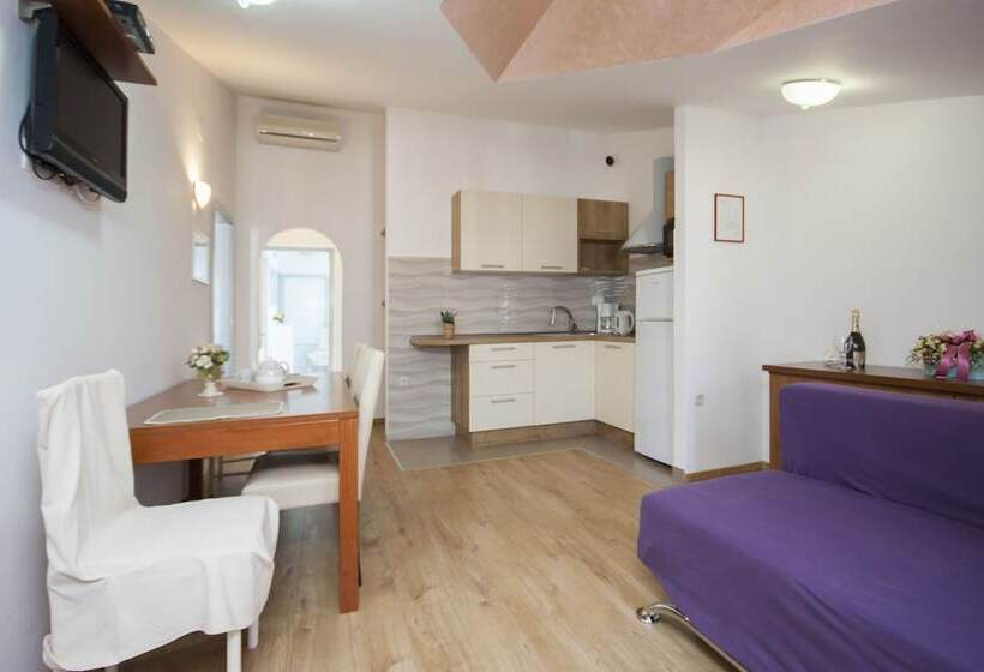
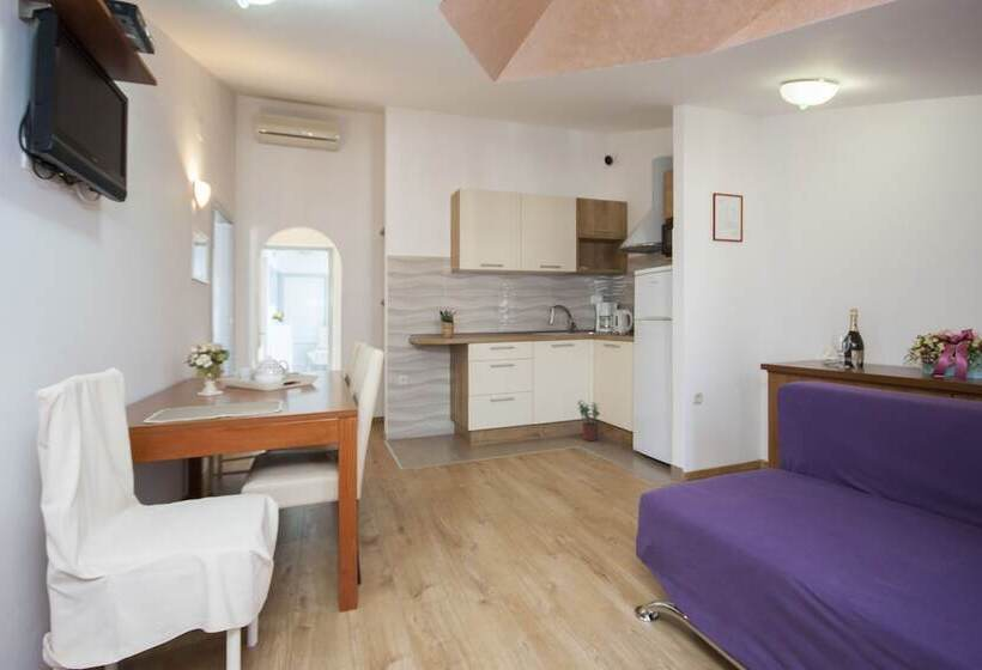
+ potted plant [576,400,601,443]
